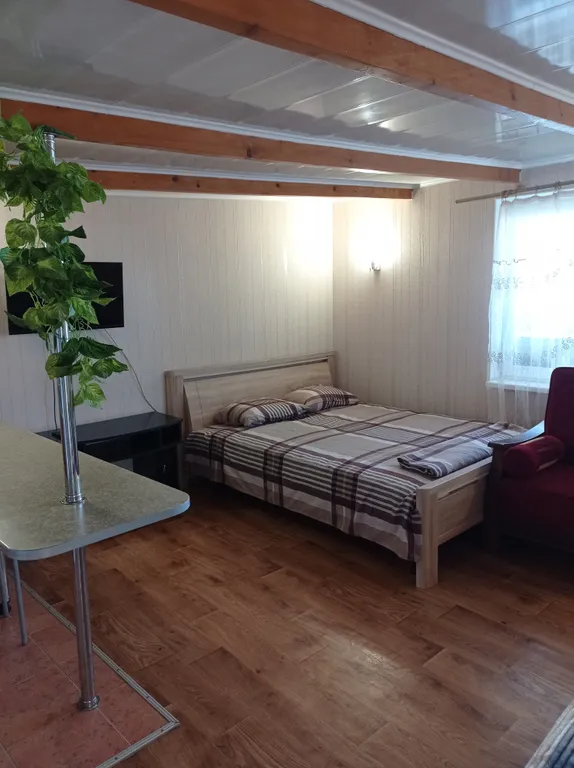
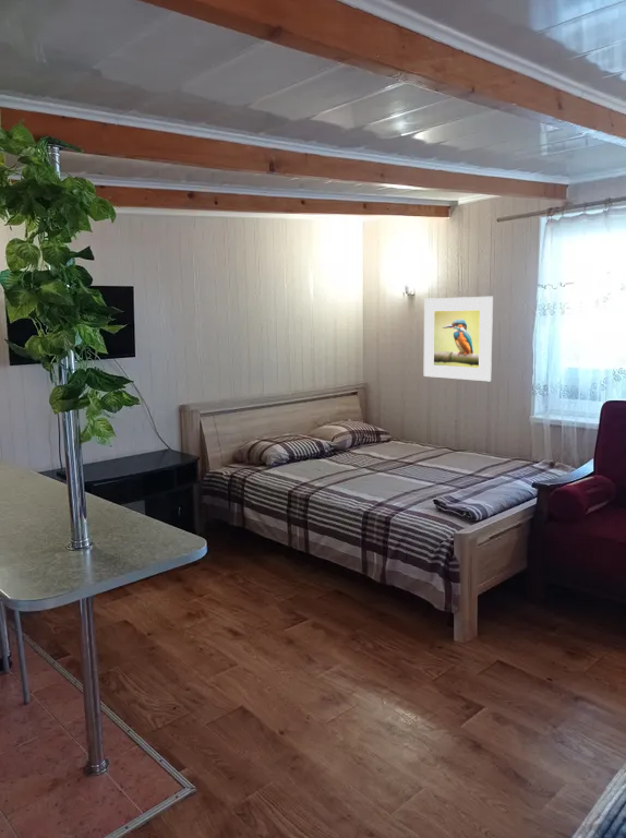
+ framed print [423,296,494,382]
